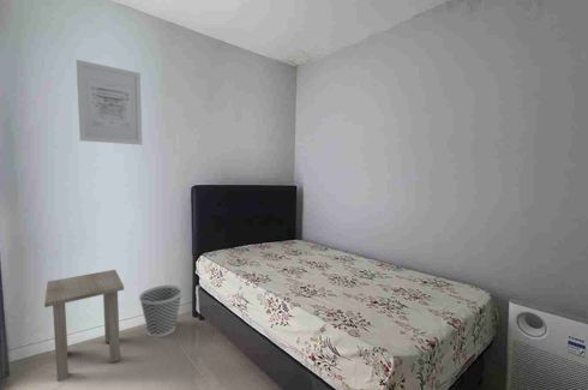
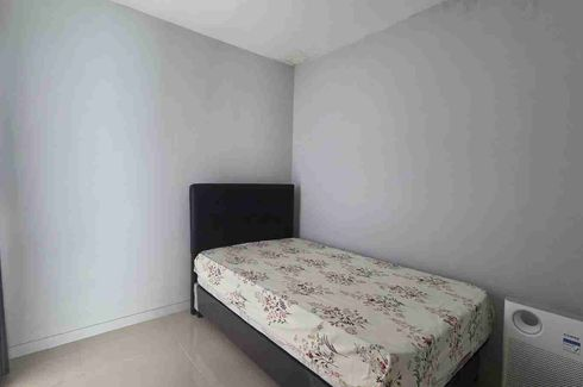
- side table [43,269,125,383]
- wall art [74,59,144,146]
- wastebasket [138,284,184,338]
